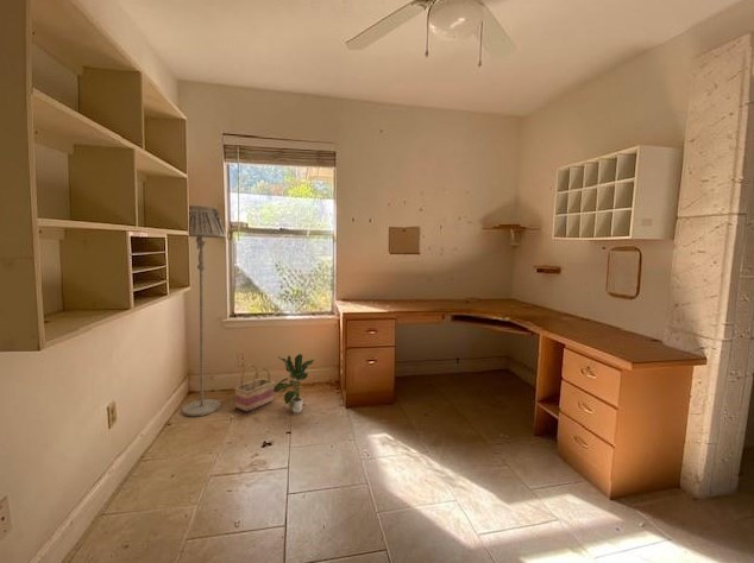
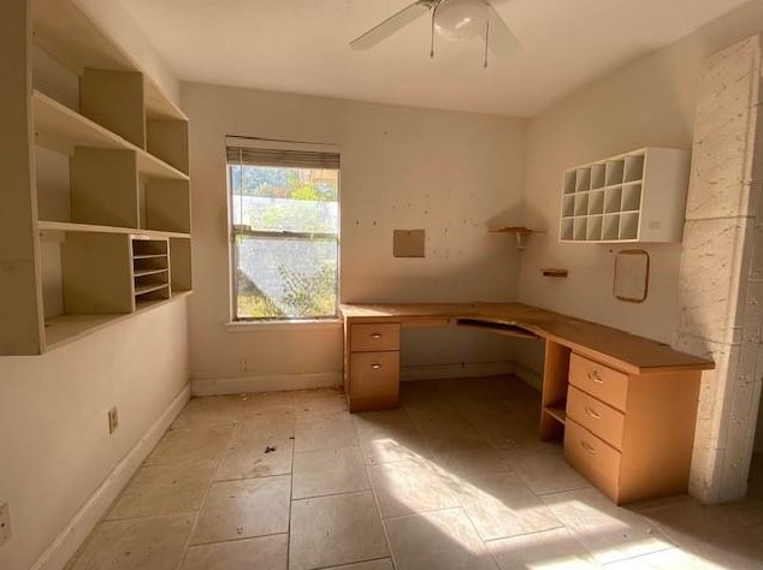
- basket [234,363,276,413]
- floor lamp [181,204,227,417]
- potted plant [272,353,315,415]
